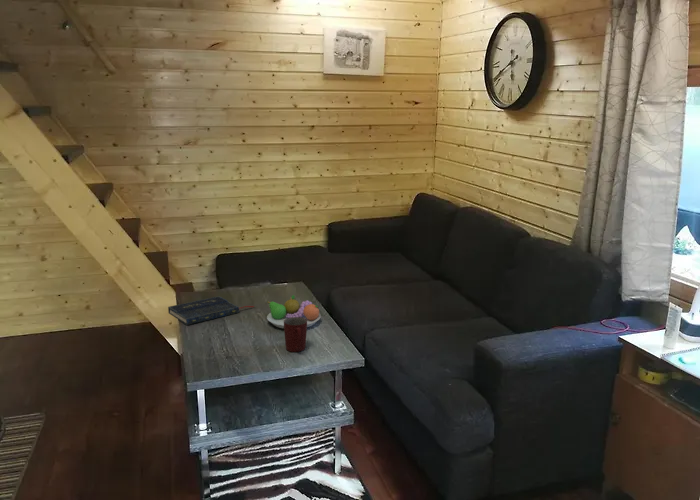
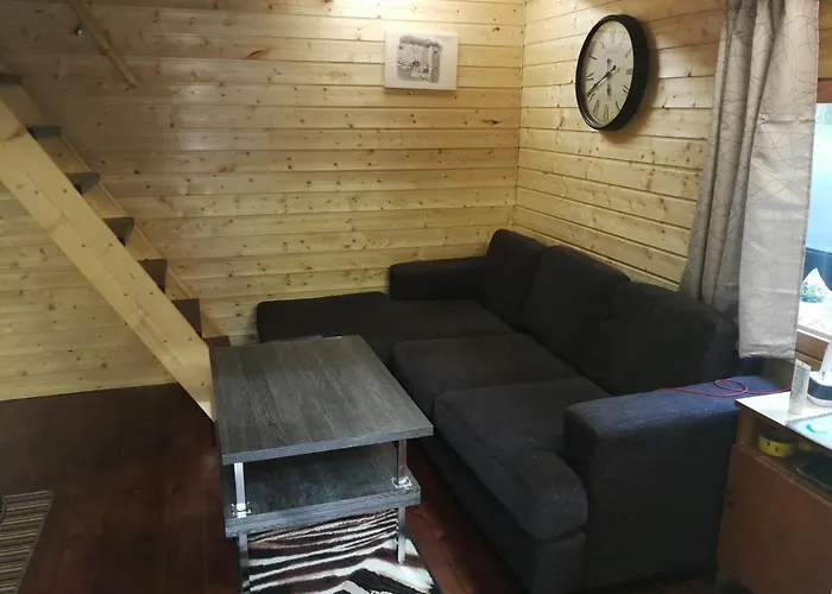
- fruit bowl [266,294,322,330]
- mug [283,317,308,353]
- book [167,295,255,326]
